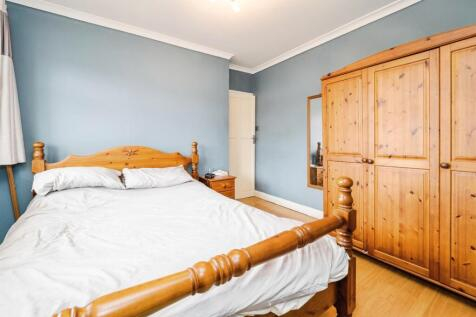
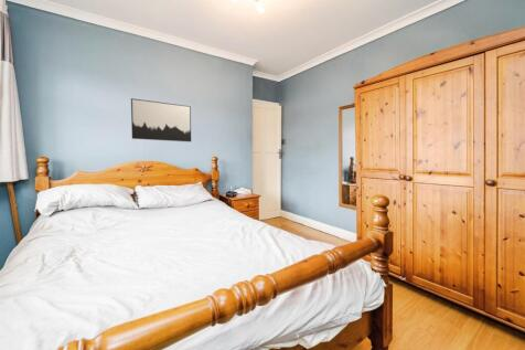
+ wall art [130,97,192,142]
